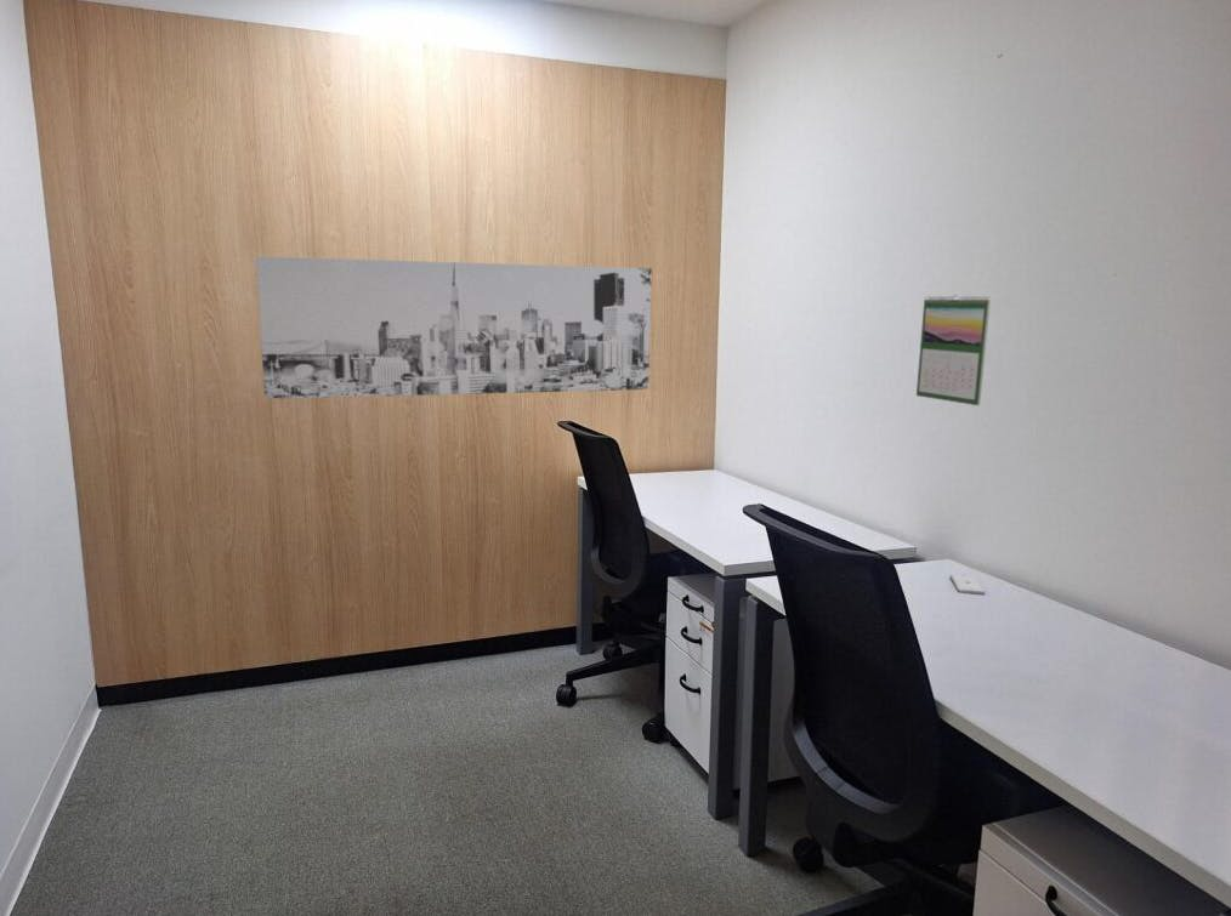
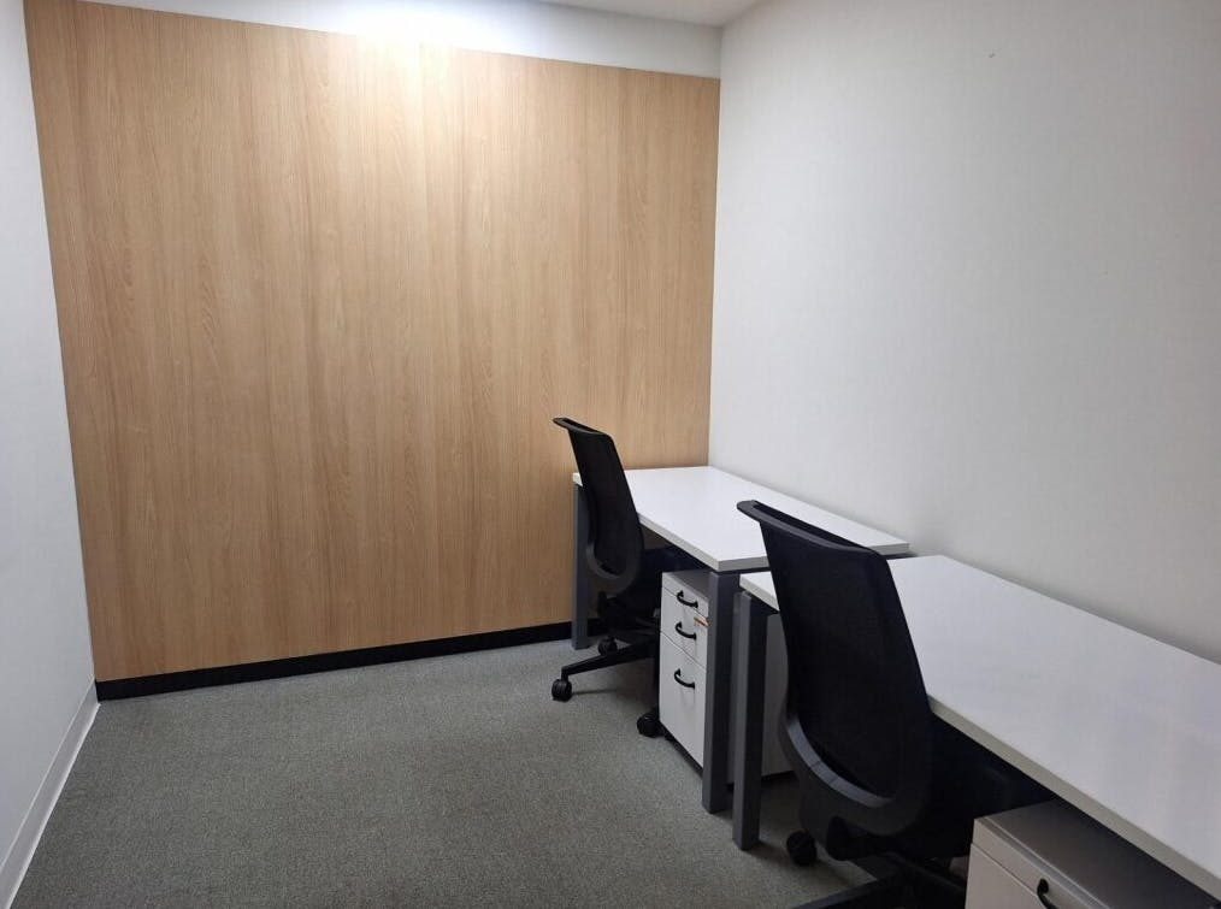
- wall art [255,255,653,400]
- smartphone [949,573,986,596]
- calendar [915,294,992,406]
